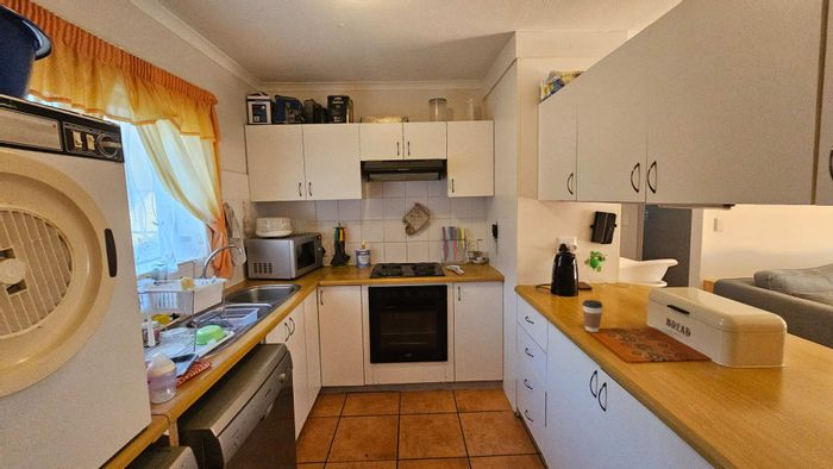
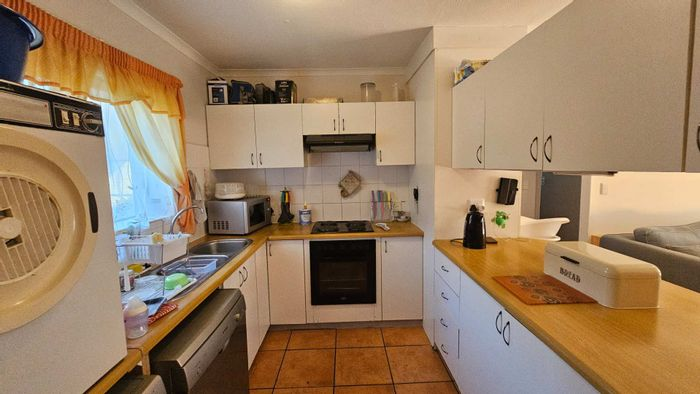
- coffee cup [582,299,603,333]
